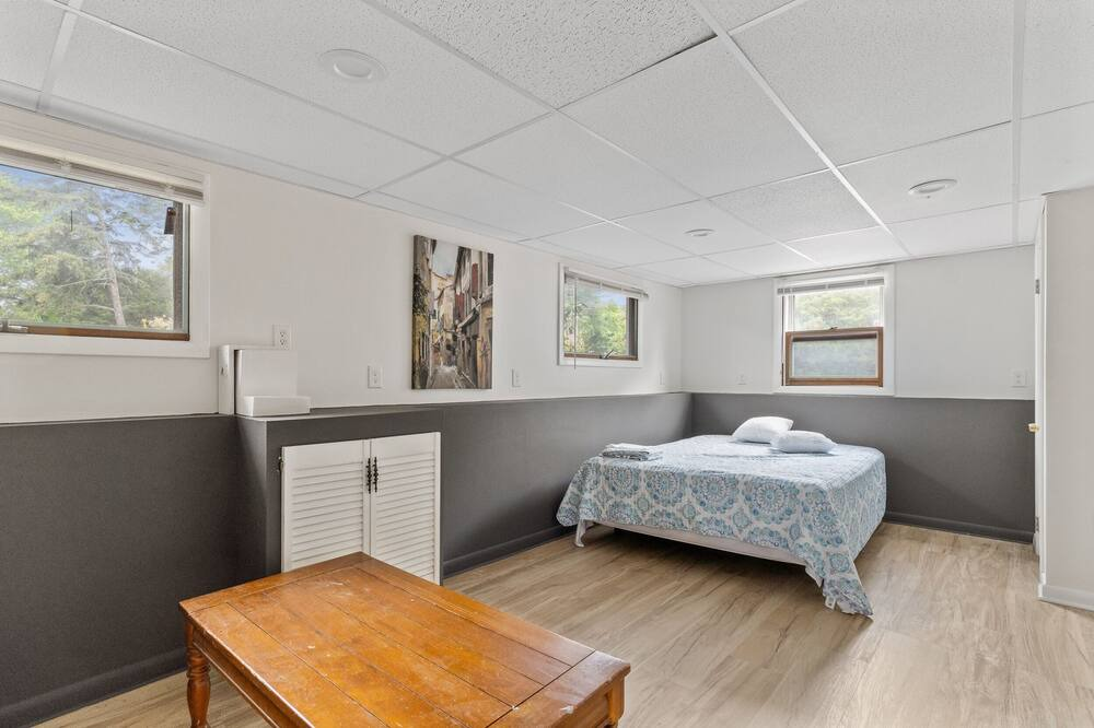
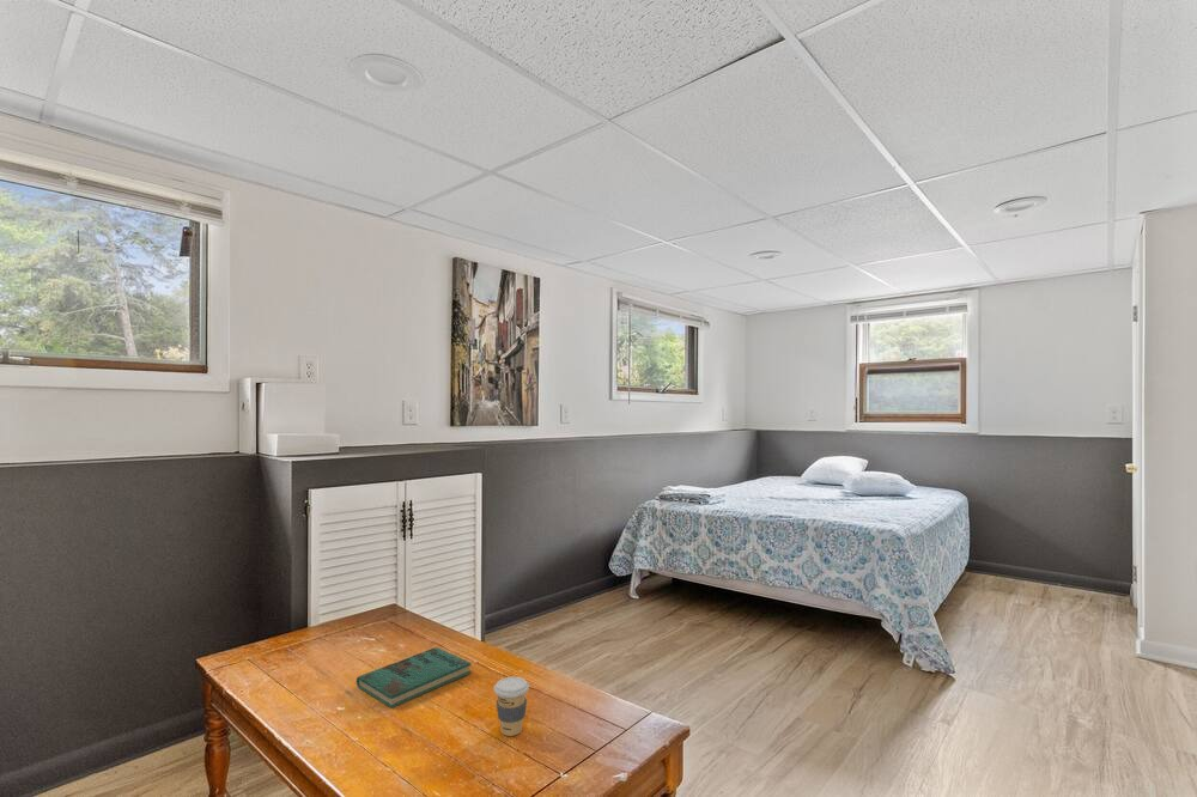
+ coffee cup [493,676,530,737]
+ book [356,646,472,708]
